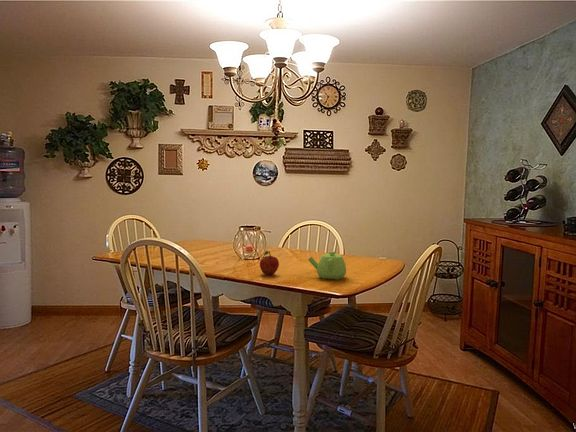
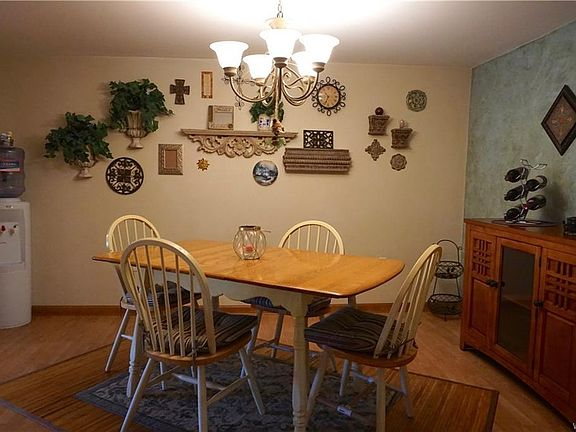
- fruit [259,250,280,276]
- teapot [307,250,347,281]
